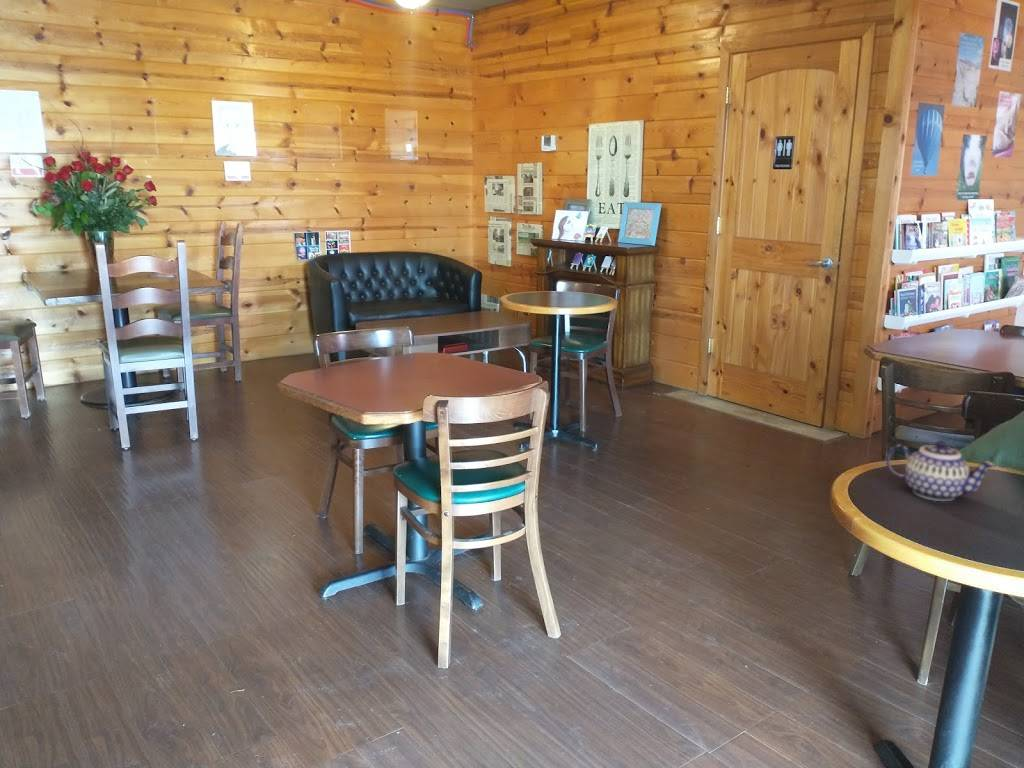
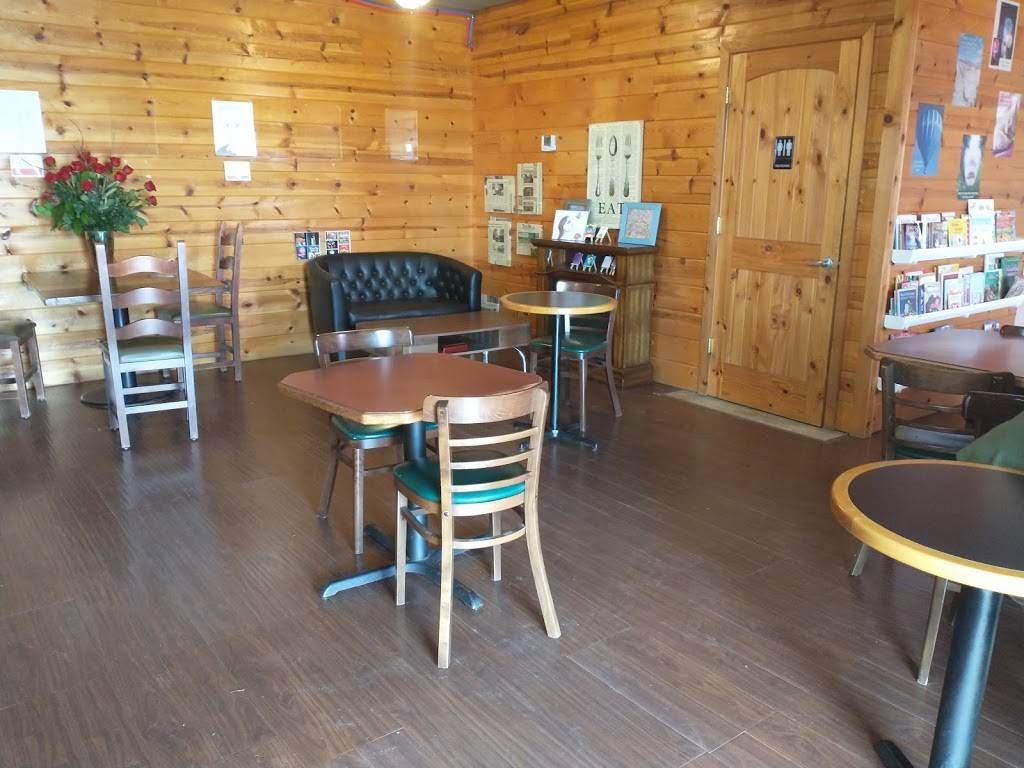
- teapot [885,440,996,502]
